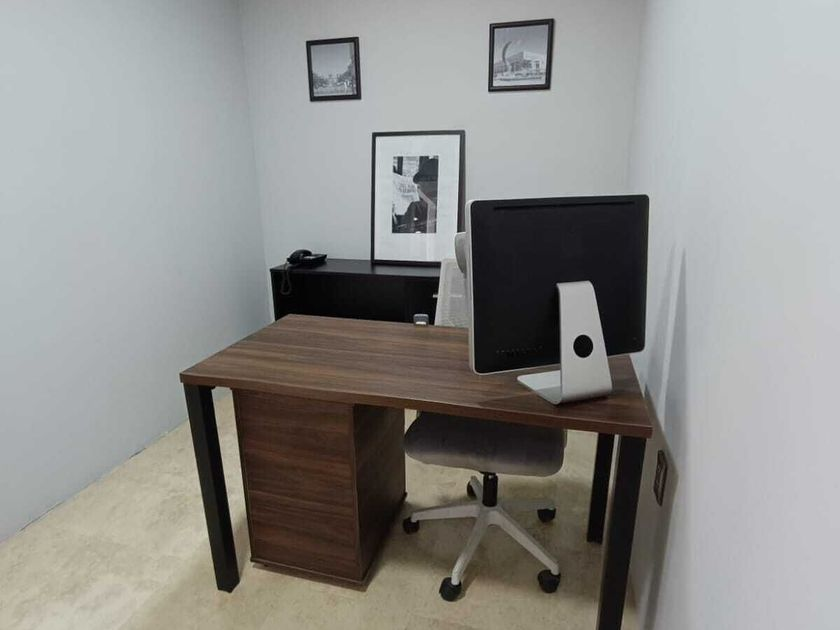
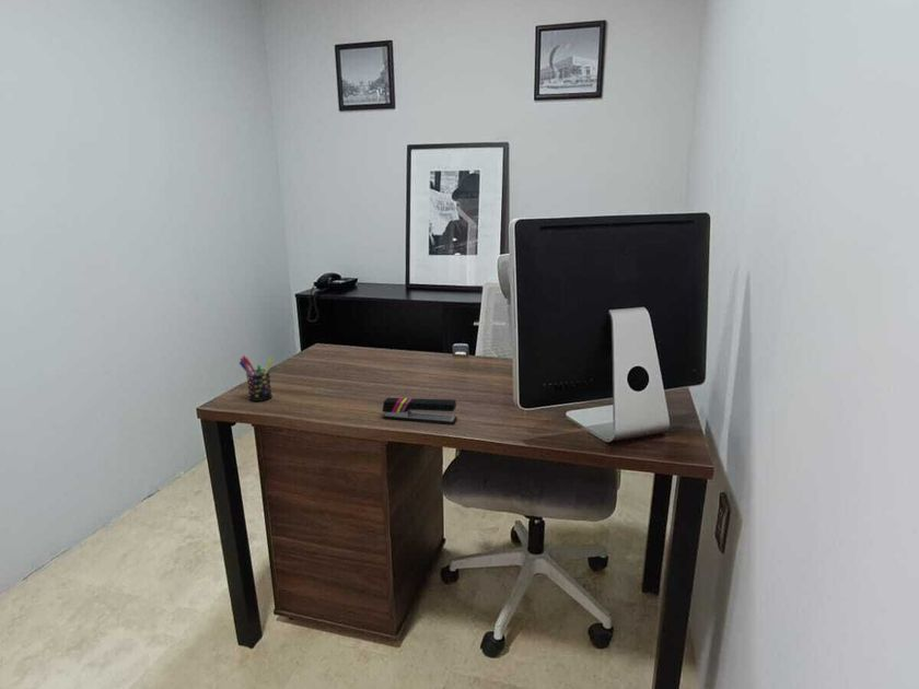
+ stapler [382,397,458,425]
+ pen holder [239,354,275,402]
